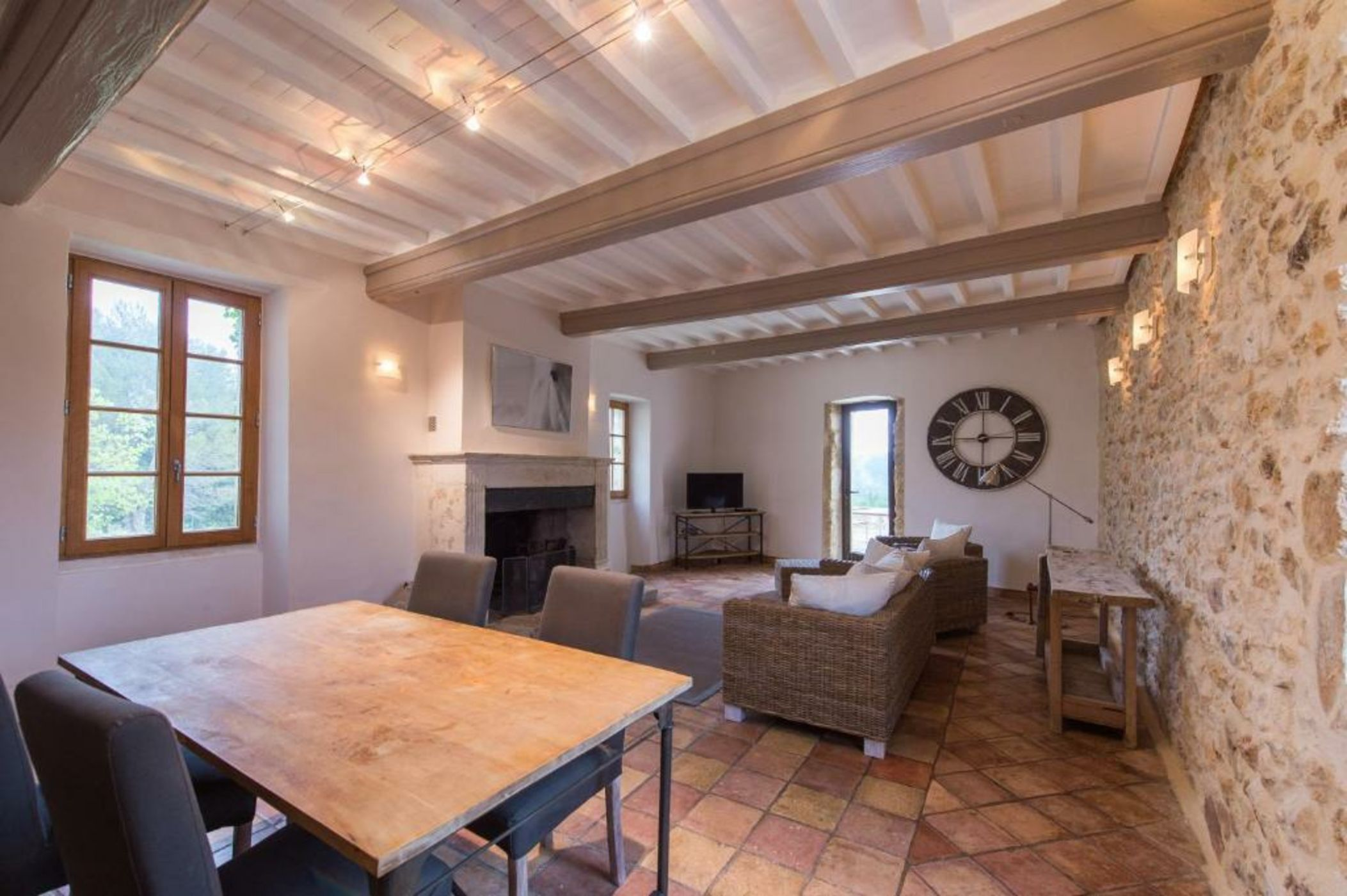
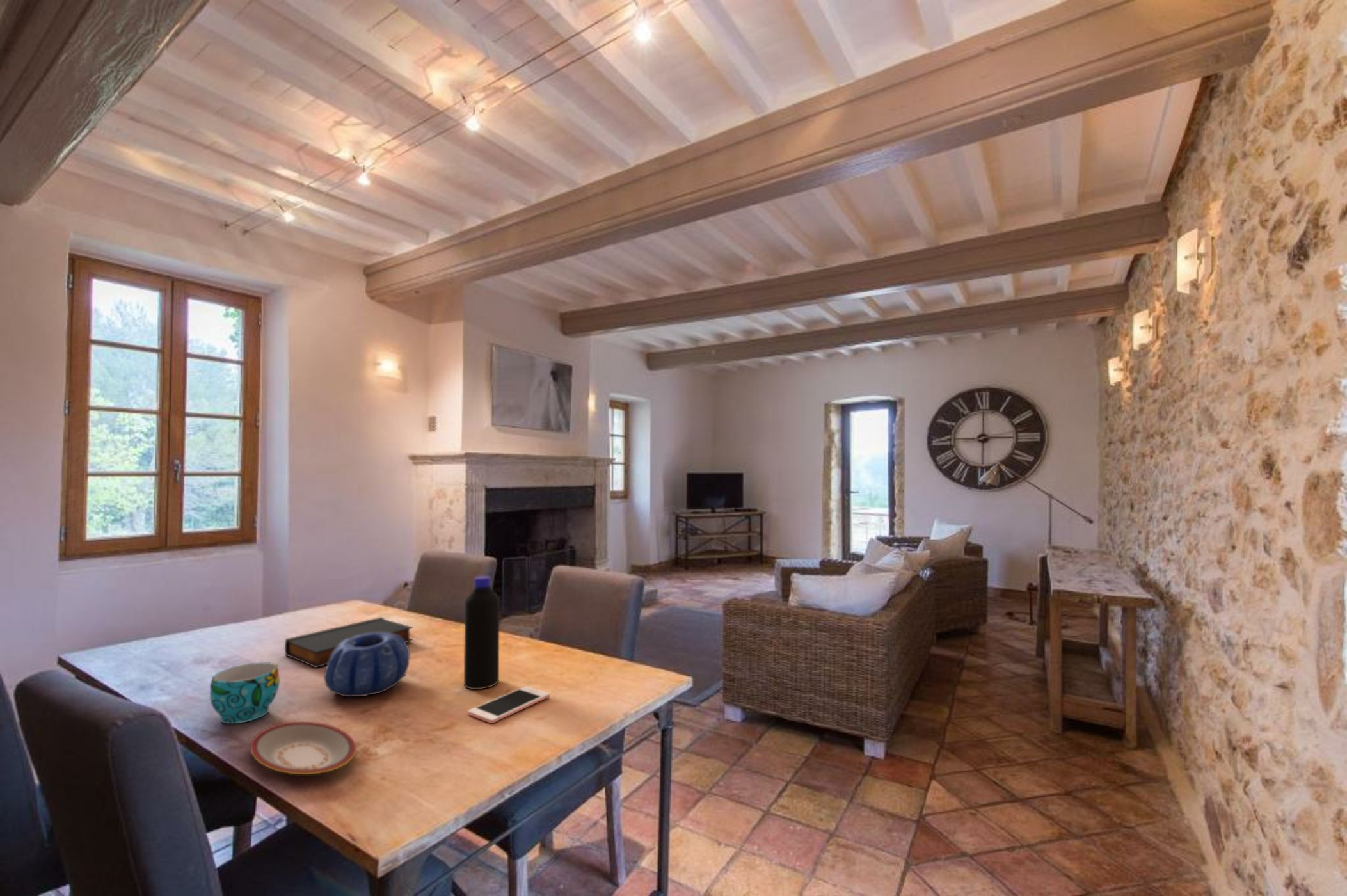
+ cup [209,662,280,724]
+ decorative bowl [324,632,410,698]
+ cell phone [468,685,550,724]
+ bottle [463,575,500,690]
+ book [284,616,414,668]
+ plate [250,721,356,775]
